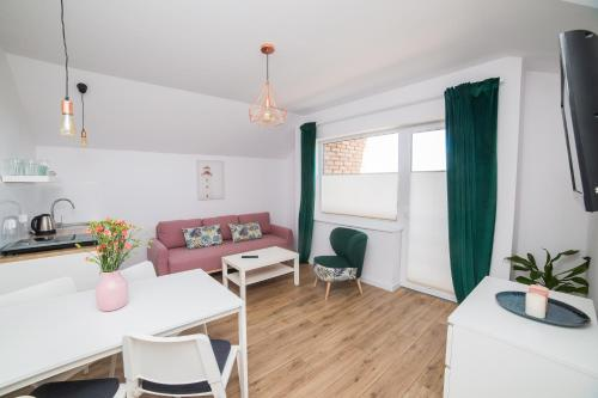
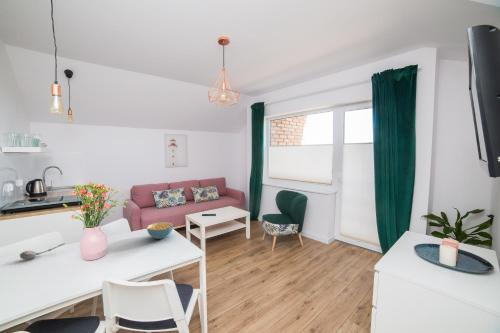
+ cereal bowl [146,221,174,240]
+ spoon [19,242,66,261]
